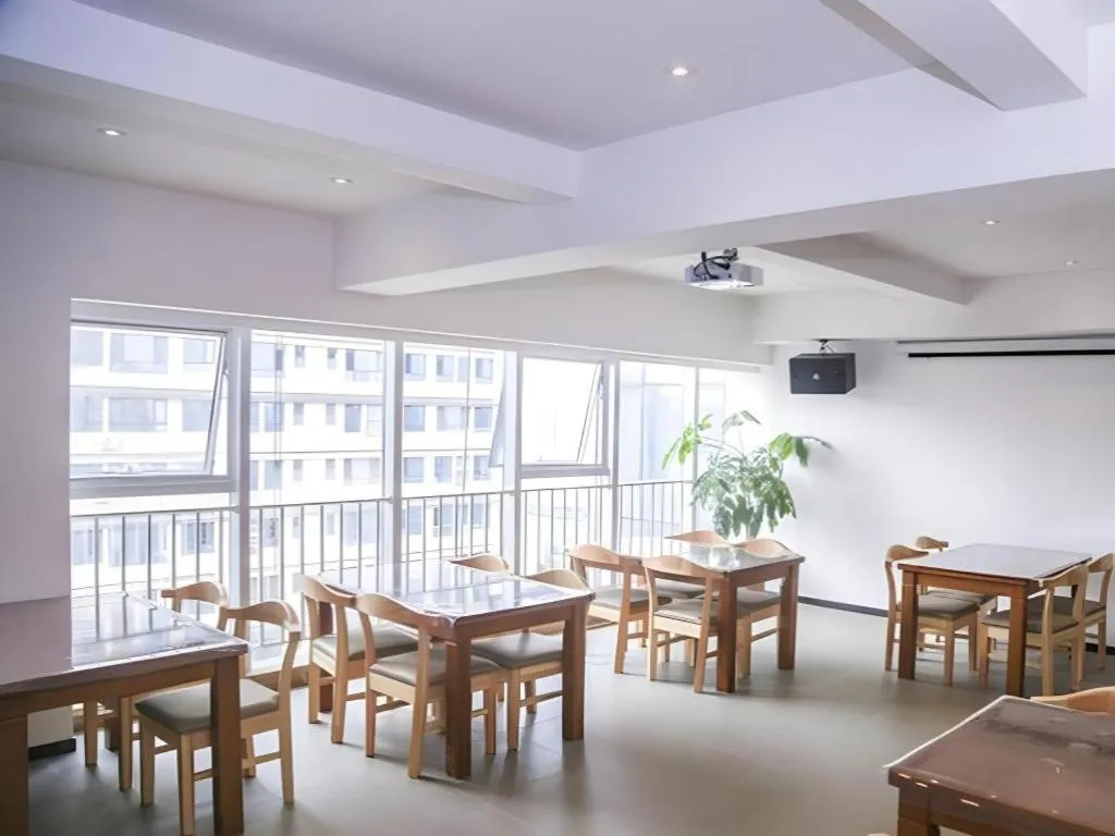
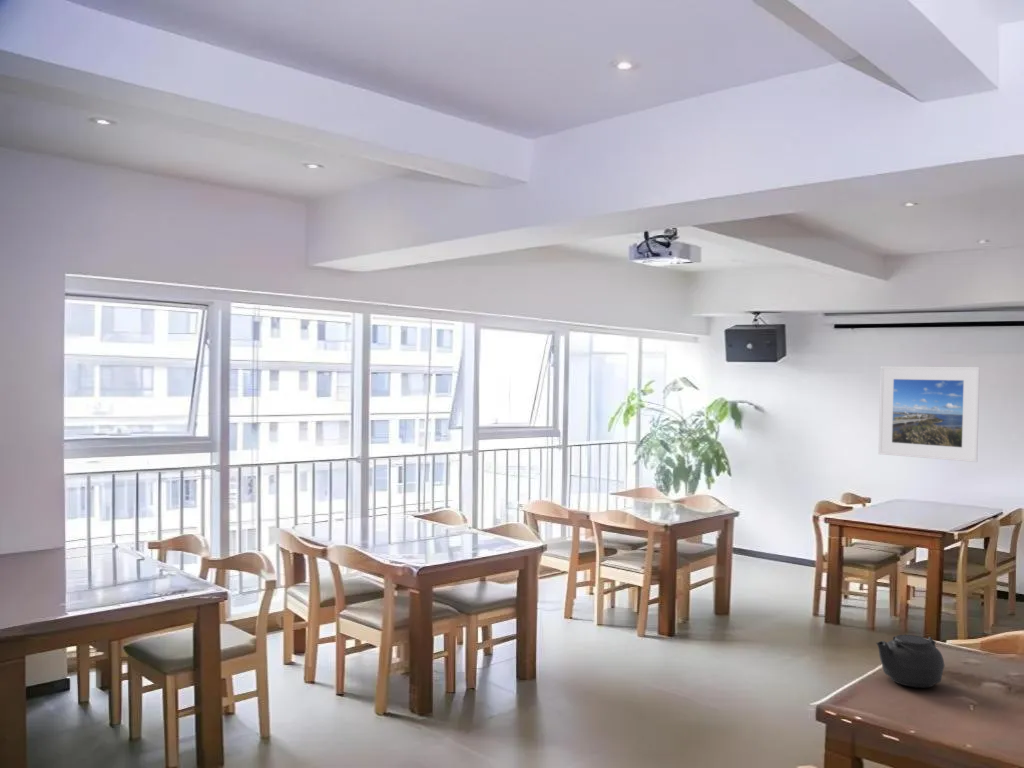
+ teapot [875,634,945,689]
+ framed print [877,365,981,463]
